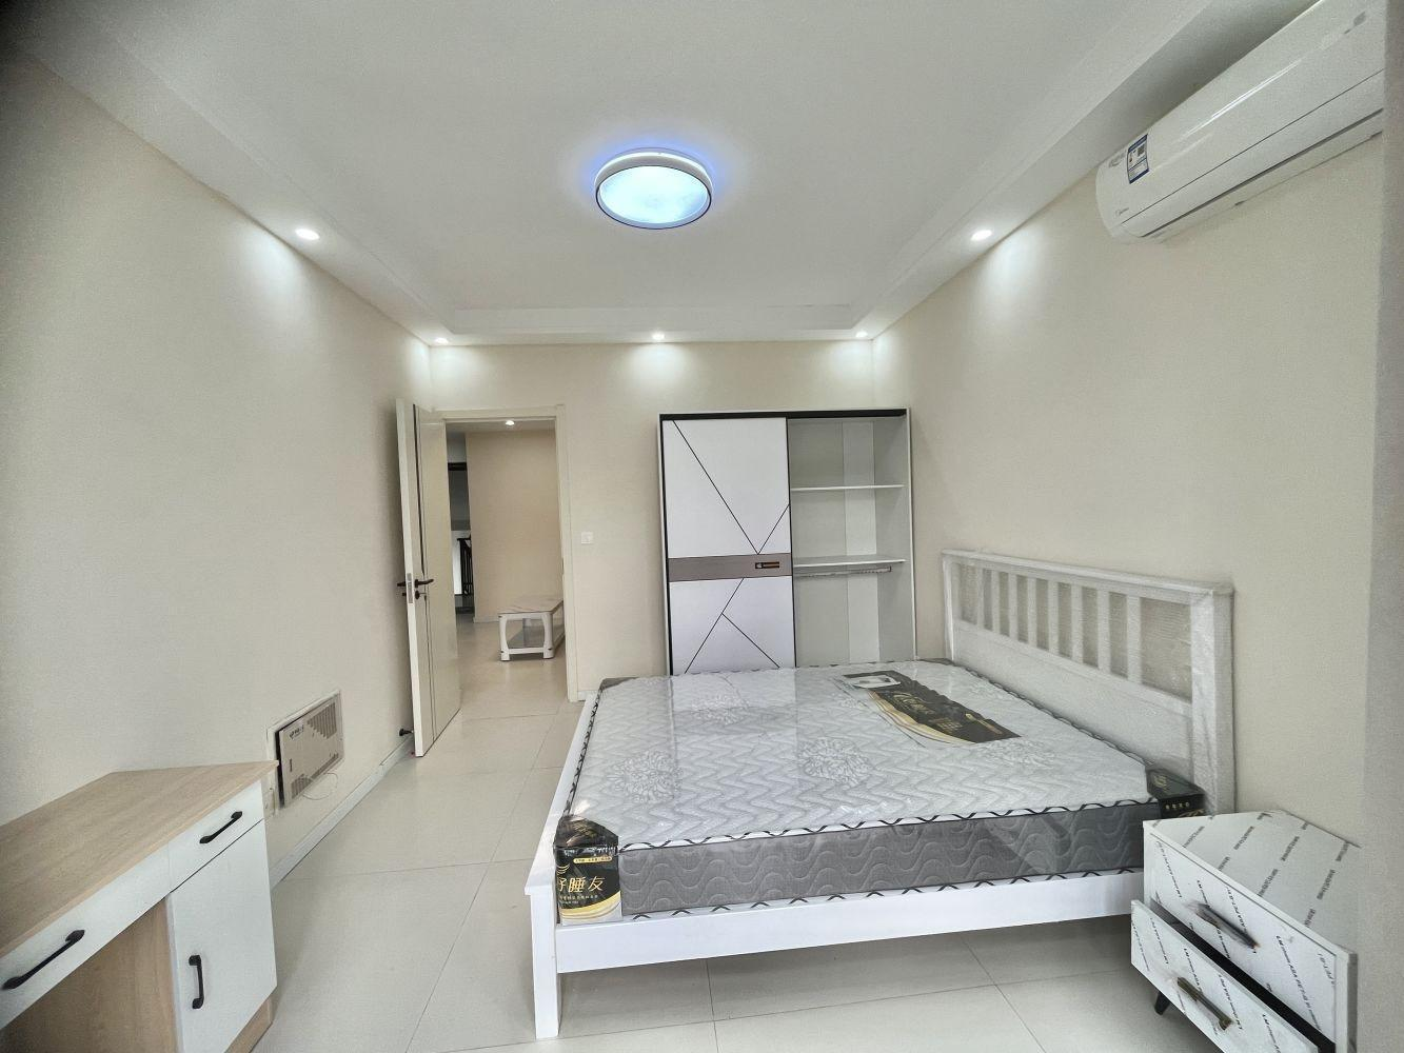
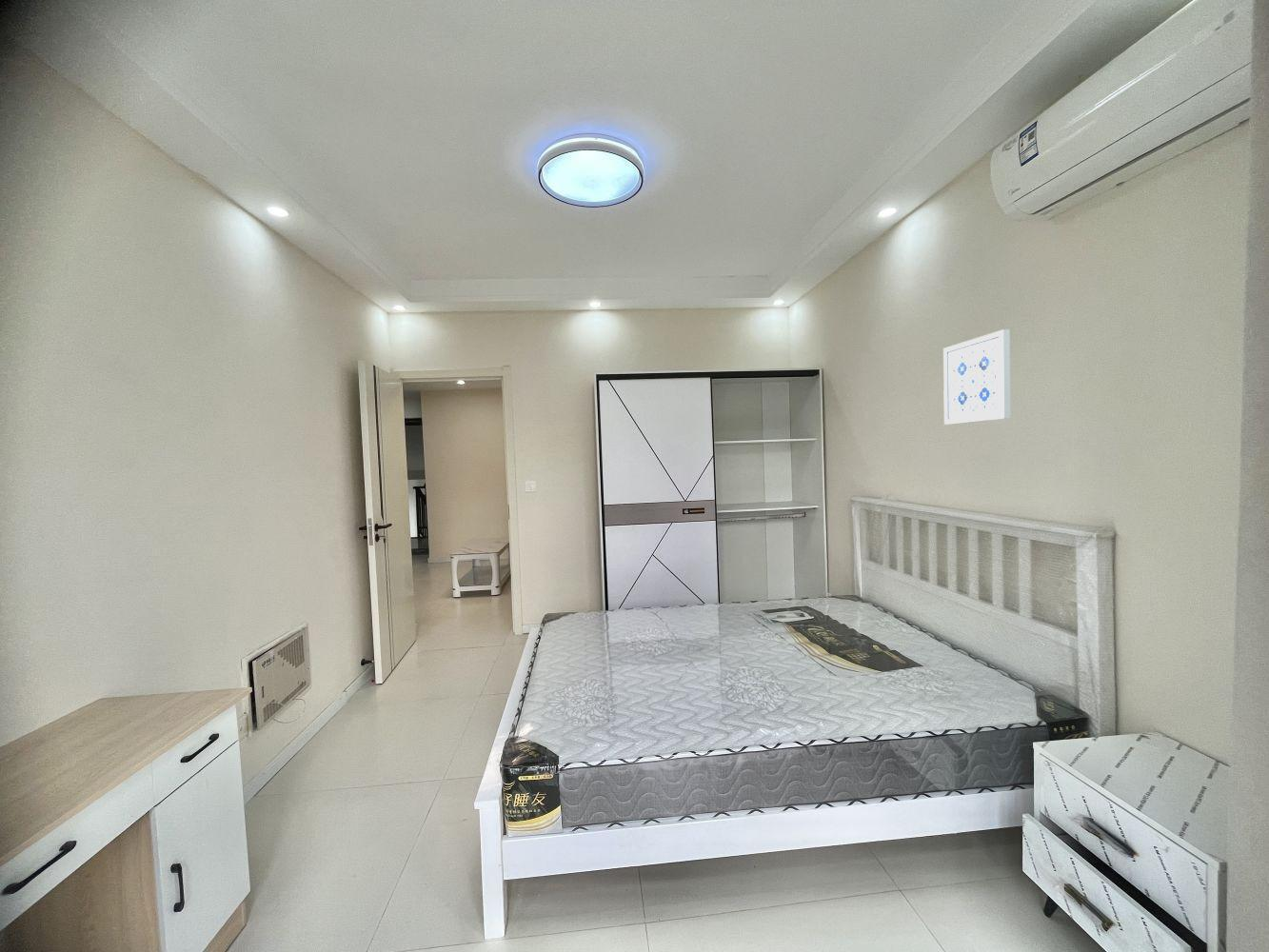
+ wall art [942,328,1011,426]
